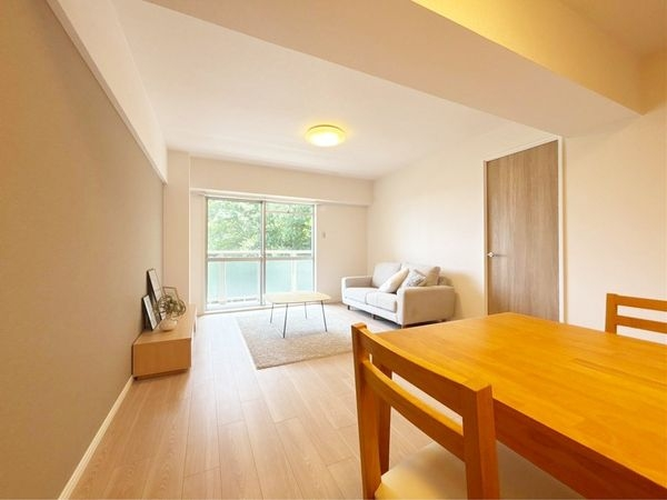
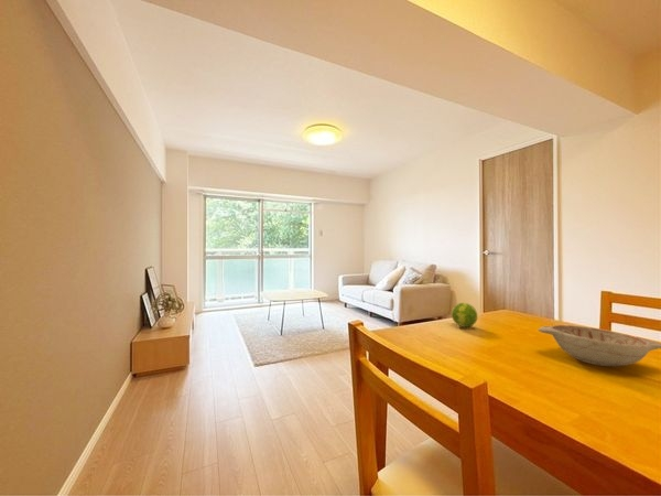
+ decorative bowl [538,324,661,367]
+ fruit [451,302,478,328]
